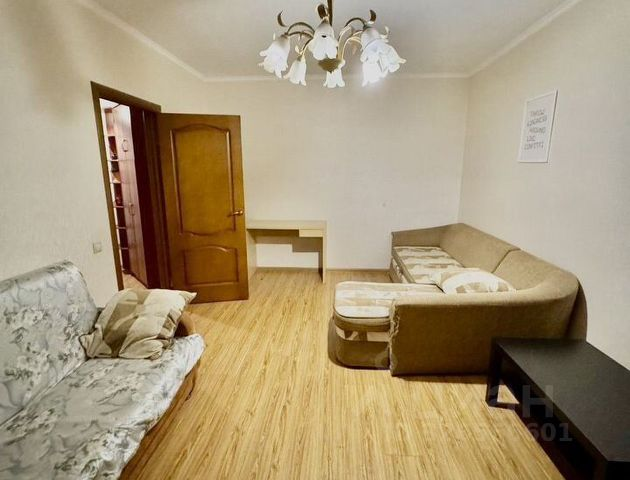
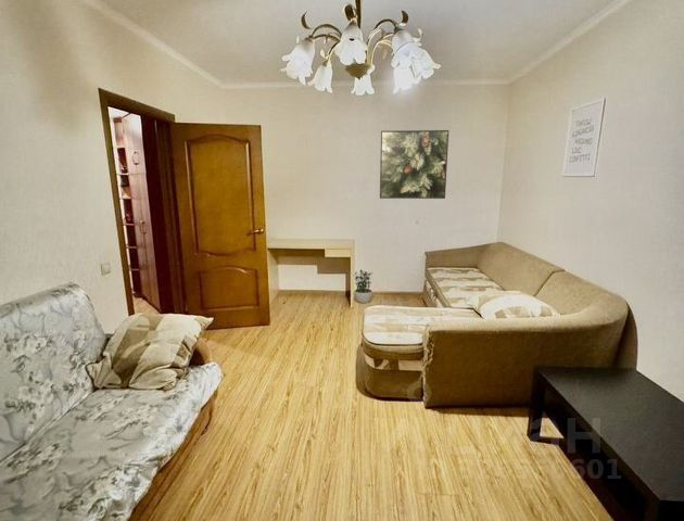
+ potted plant [354,268,373,304]
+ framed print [379,129,449,200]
